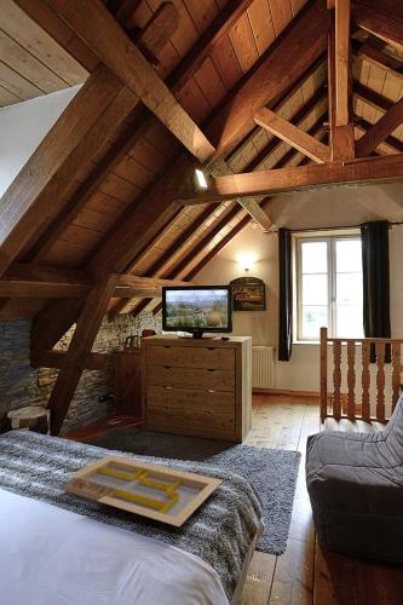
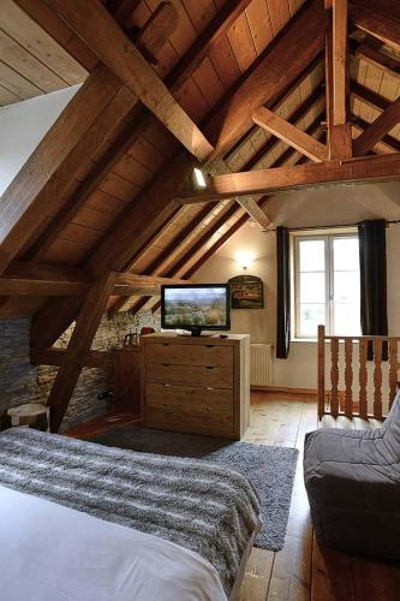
- serving tray [64,454,224,528]
